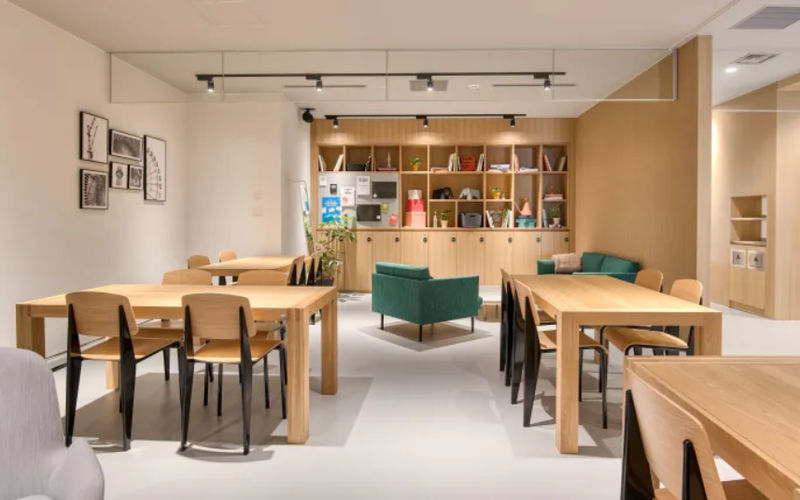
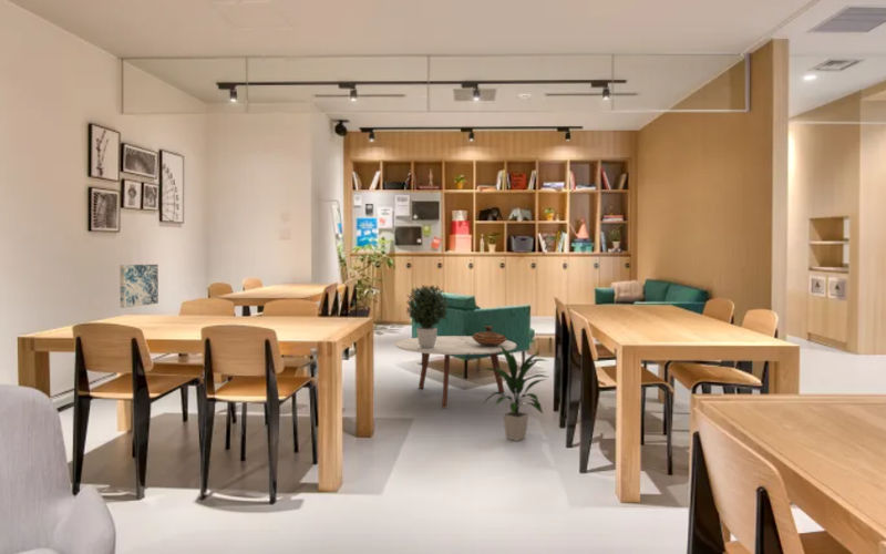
+ potted plant [405,285,450,349]
+ wall art [119,264,159,309]
+ decorative bowl [471,326,508,347]
+ indoor plant [482,346,549,442]
+ coffee table [394,335,517,409]
